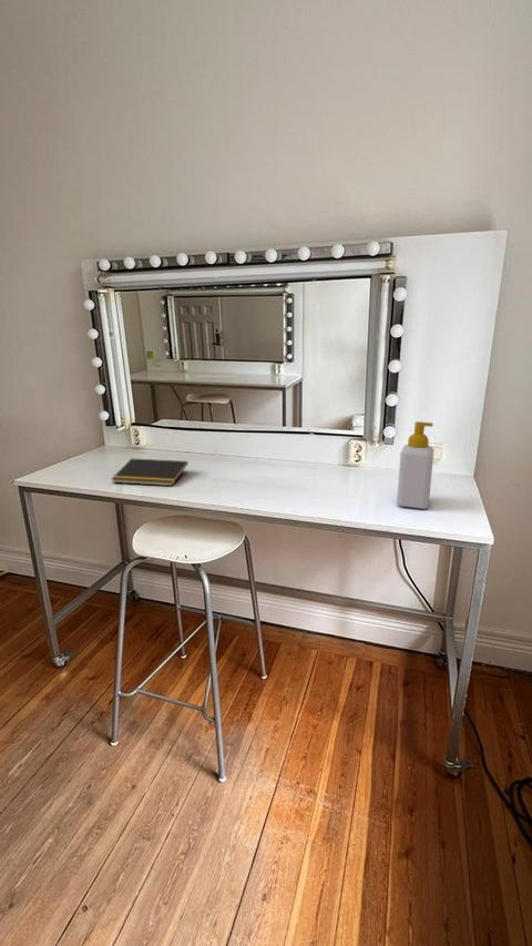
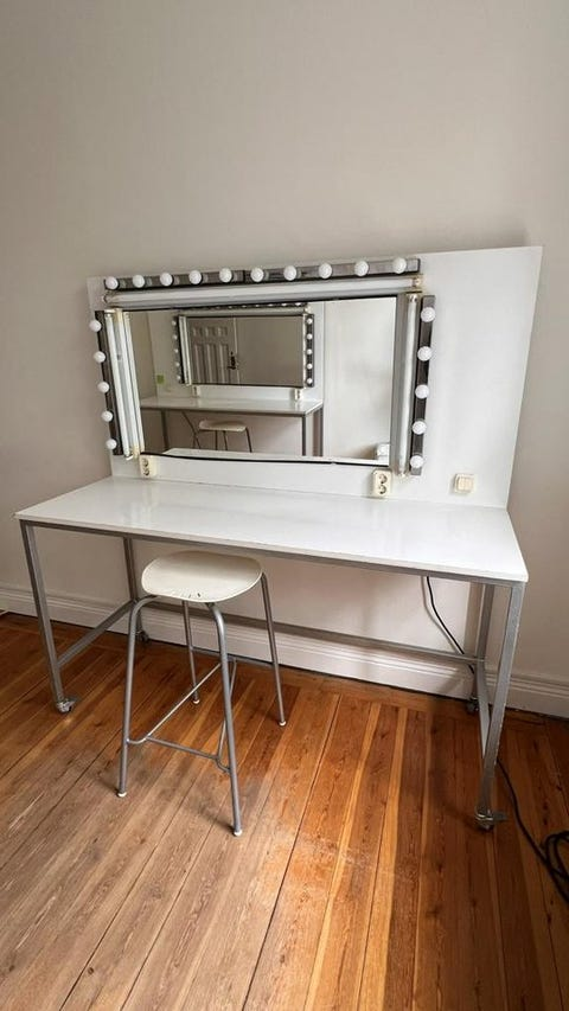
- notepad [111,458,188,487]
- soap bottle [396,420,434,510]
